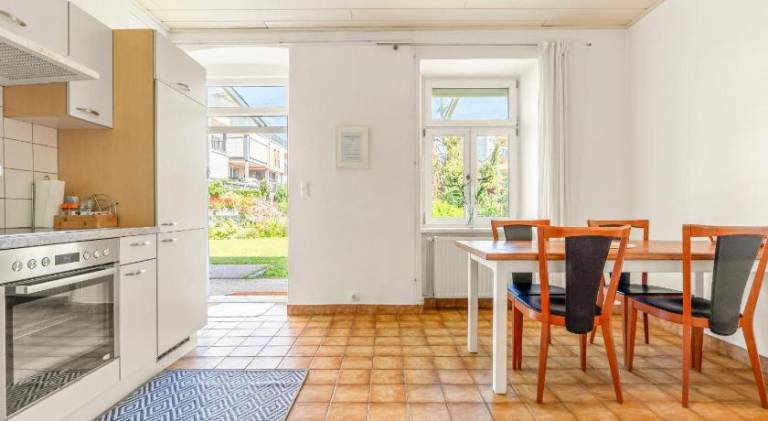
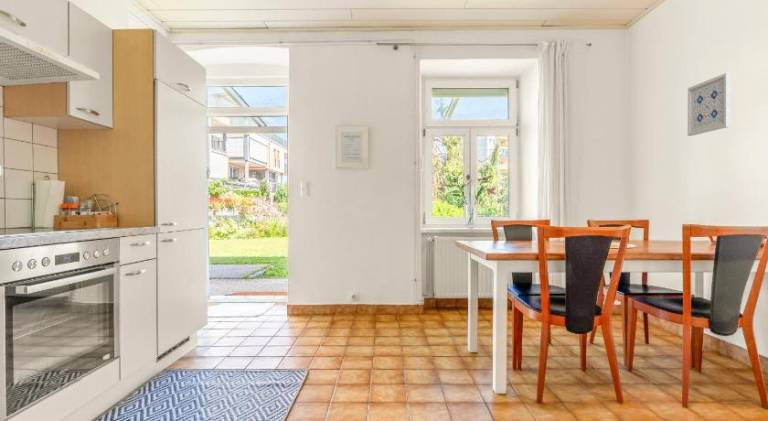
+ wall art [687,72,732,137]
